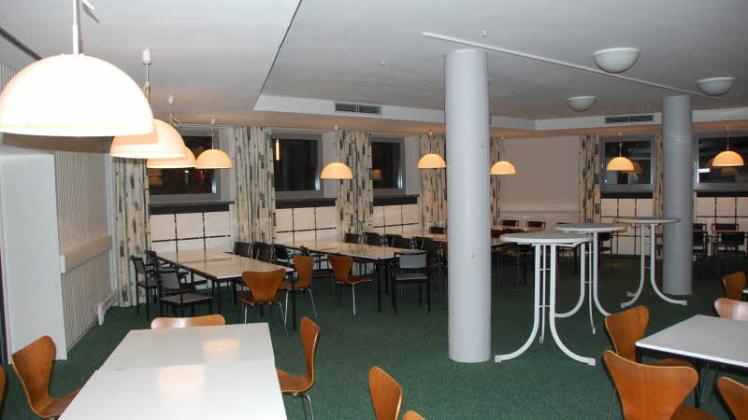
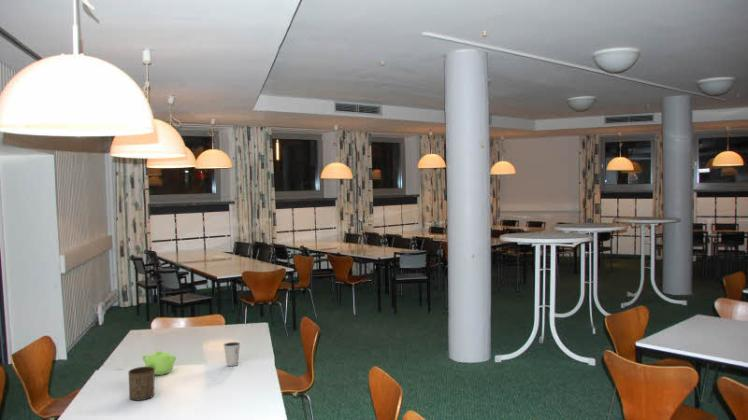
+ cup [127,366,155,401]
+ dixie cup [223,341,241,367]
+ teapot [141,350,177,376]
